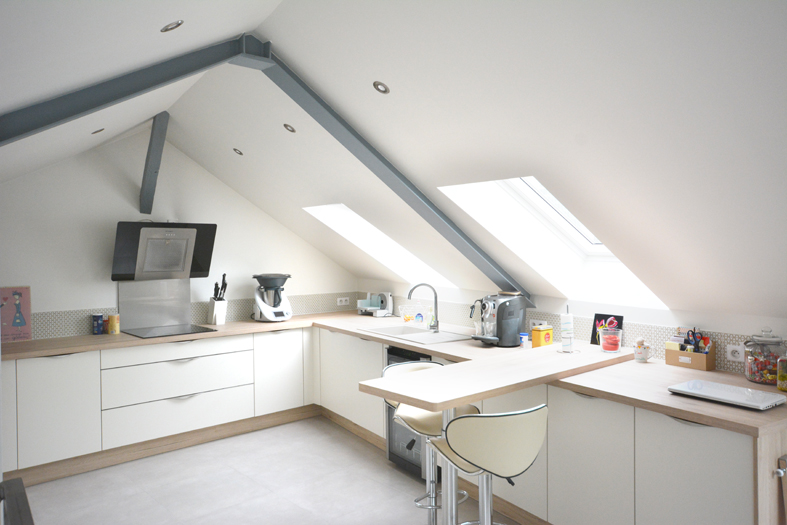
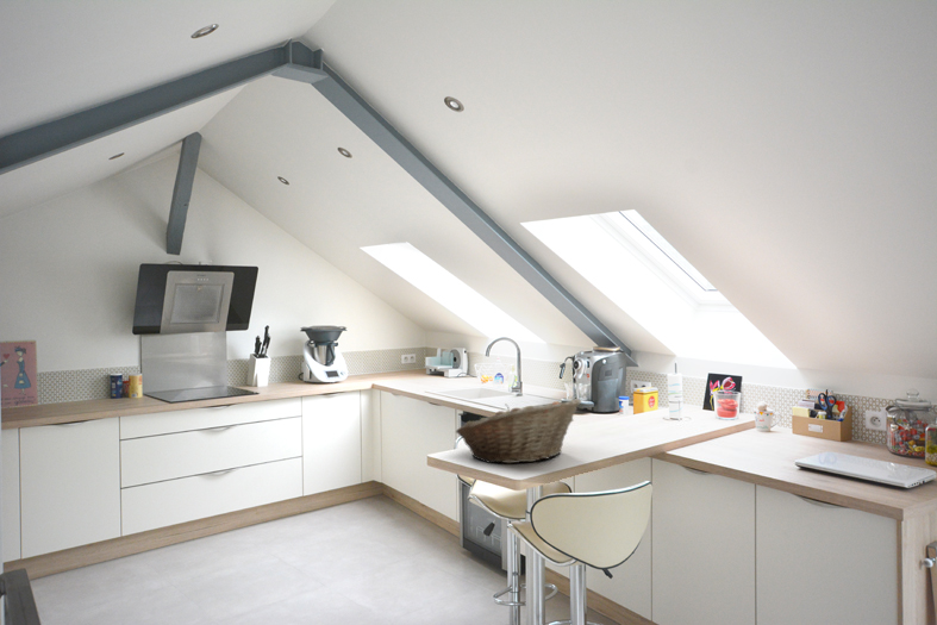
+ fruit basket [455,398,582,464]
